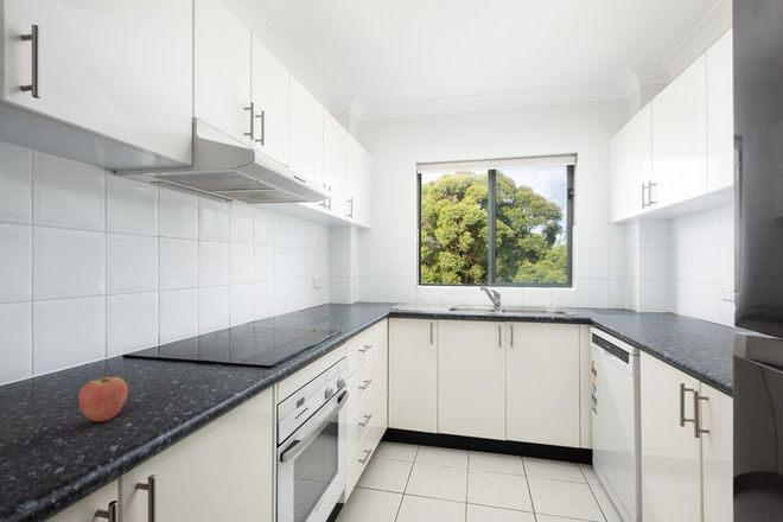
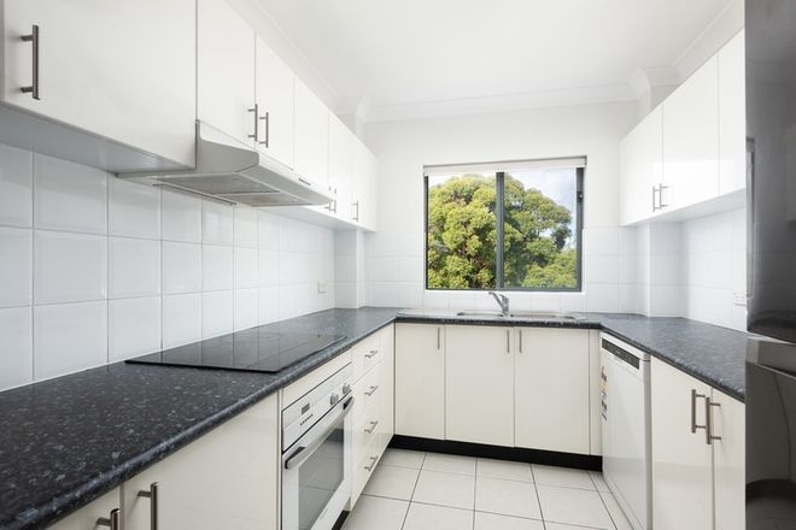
- fruit [77,370,129,422]
